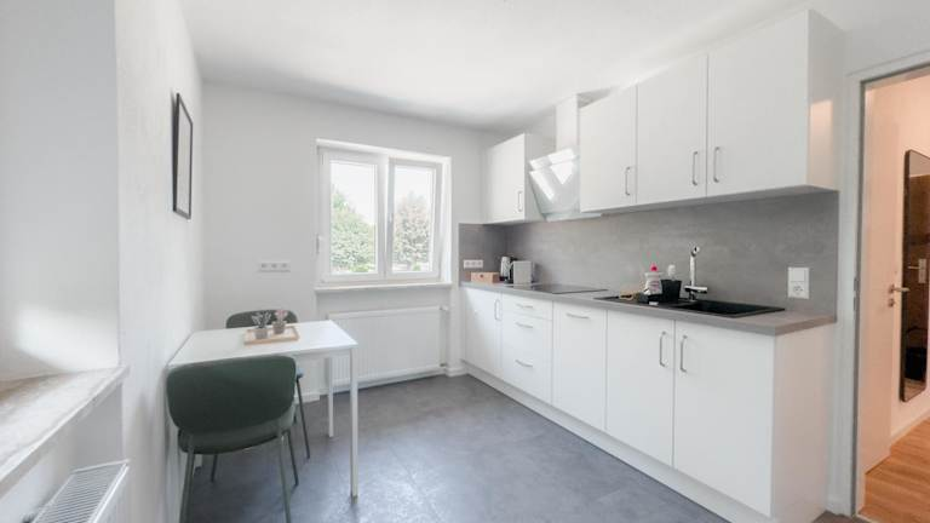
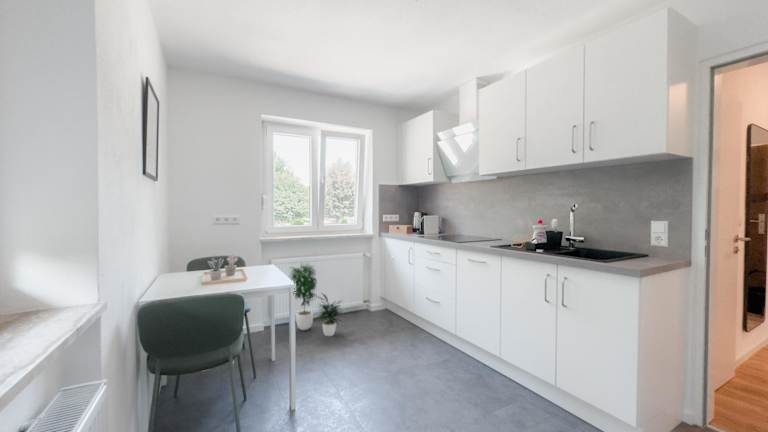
+ potted plant [288,262,345,337]
